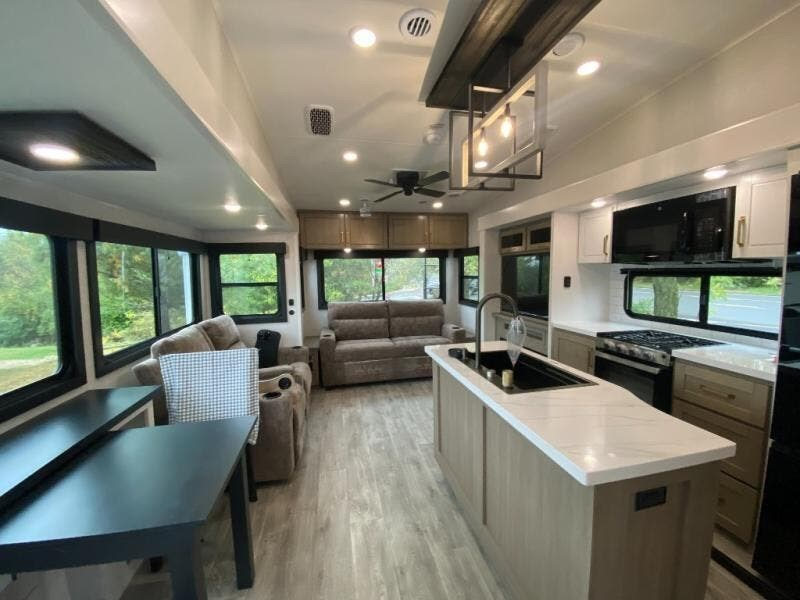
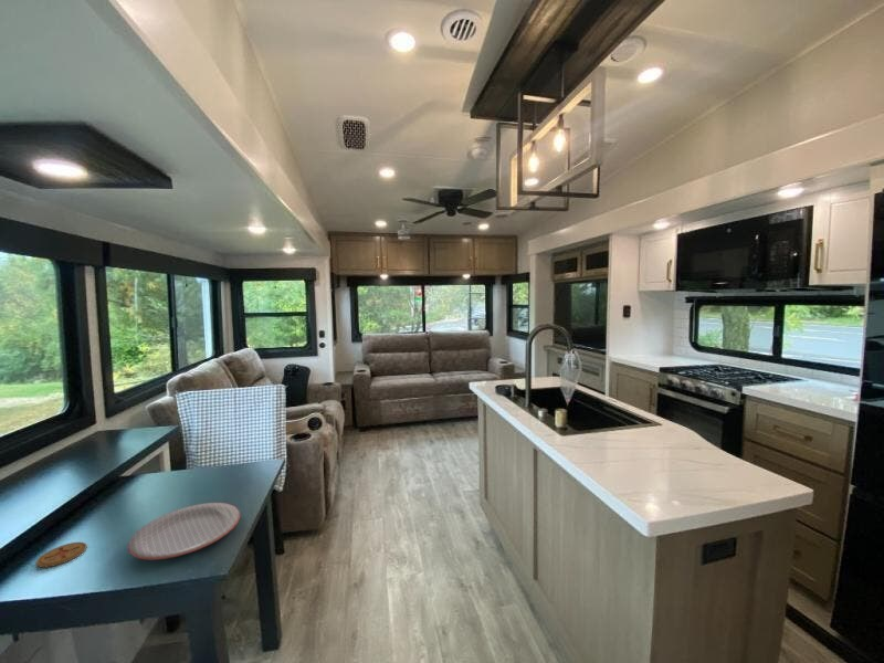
+ plate [127,502,241,561]
+ coaster [35,541,87,569]
